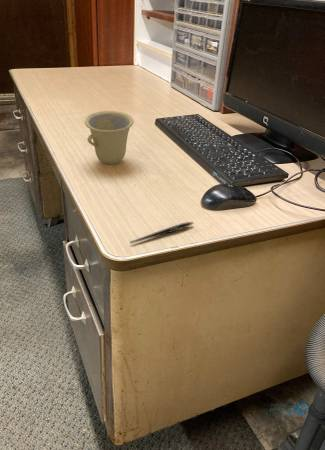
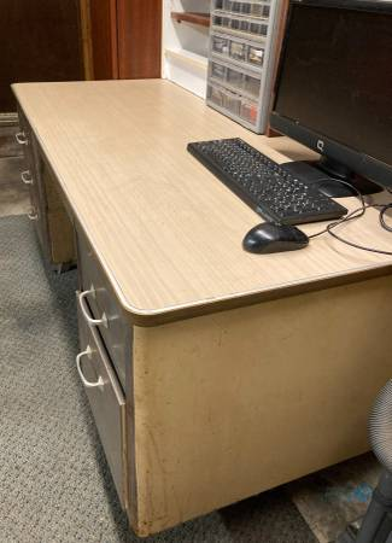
- pen [129,221,194,244]
- cup [84,110,135,165]
